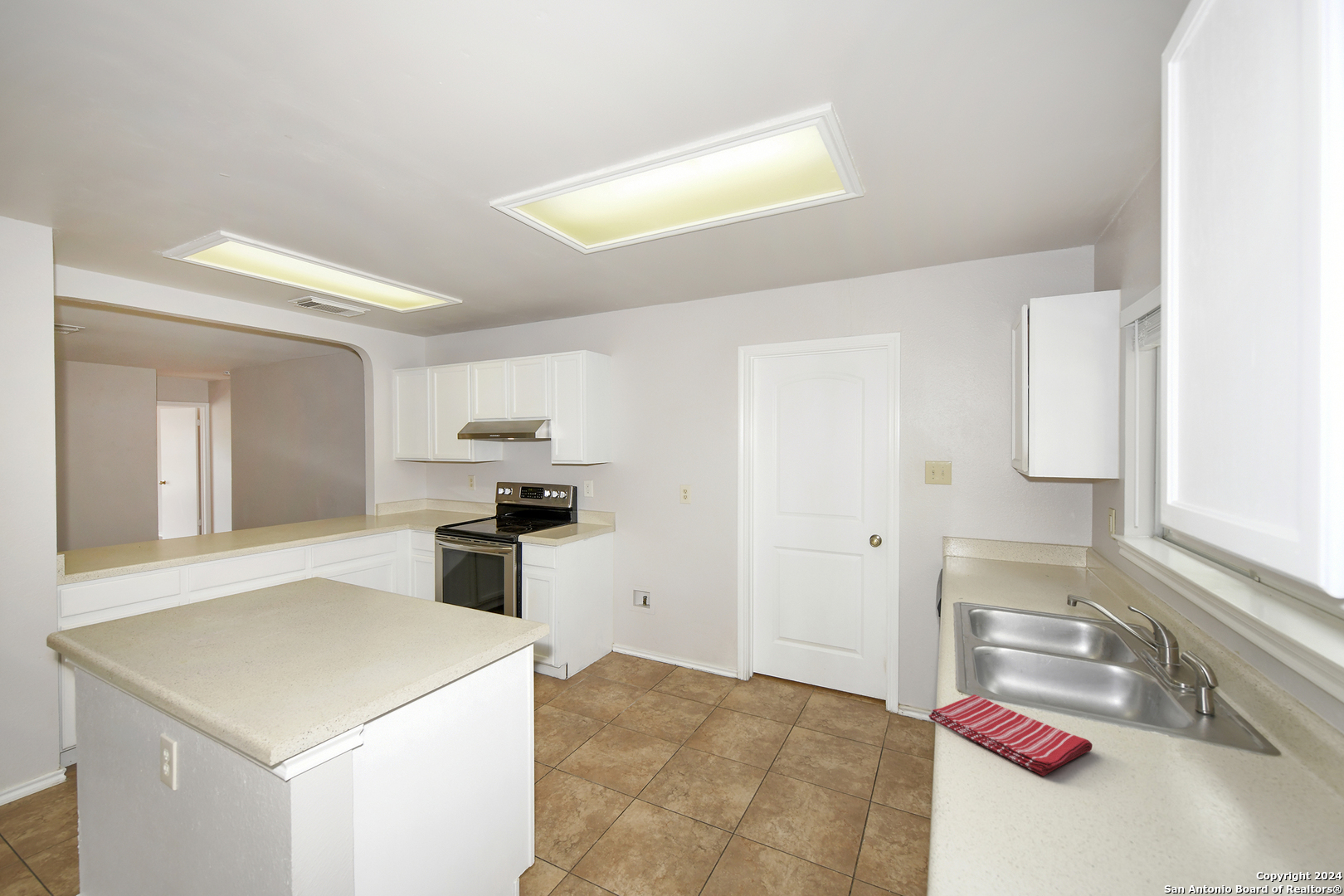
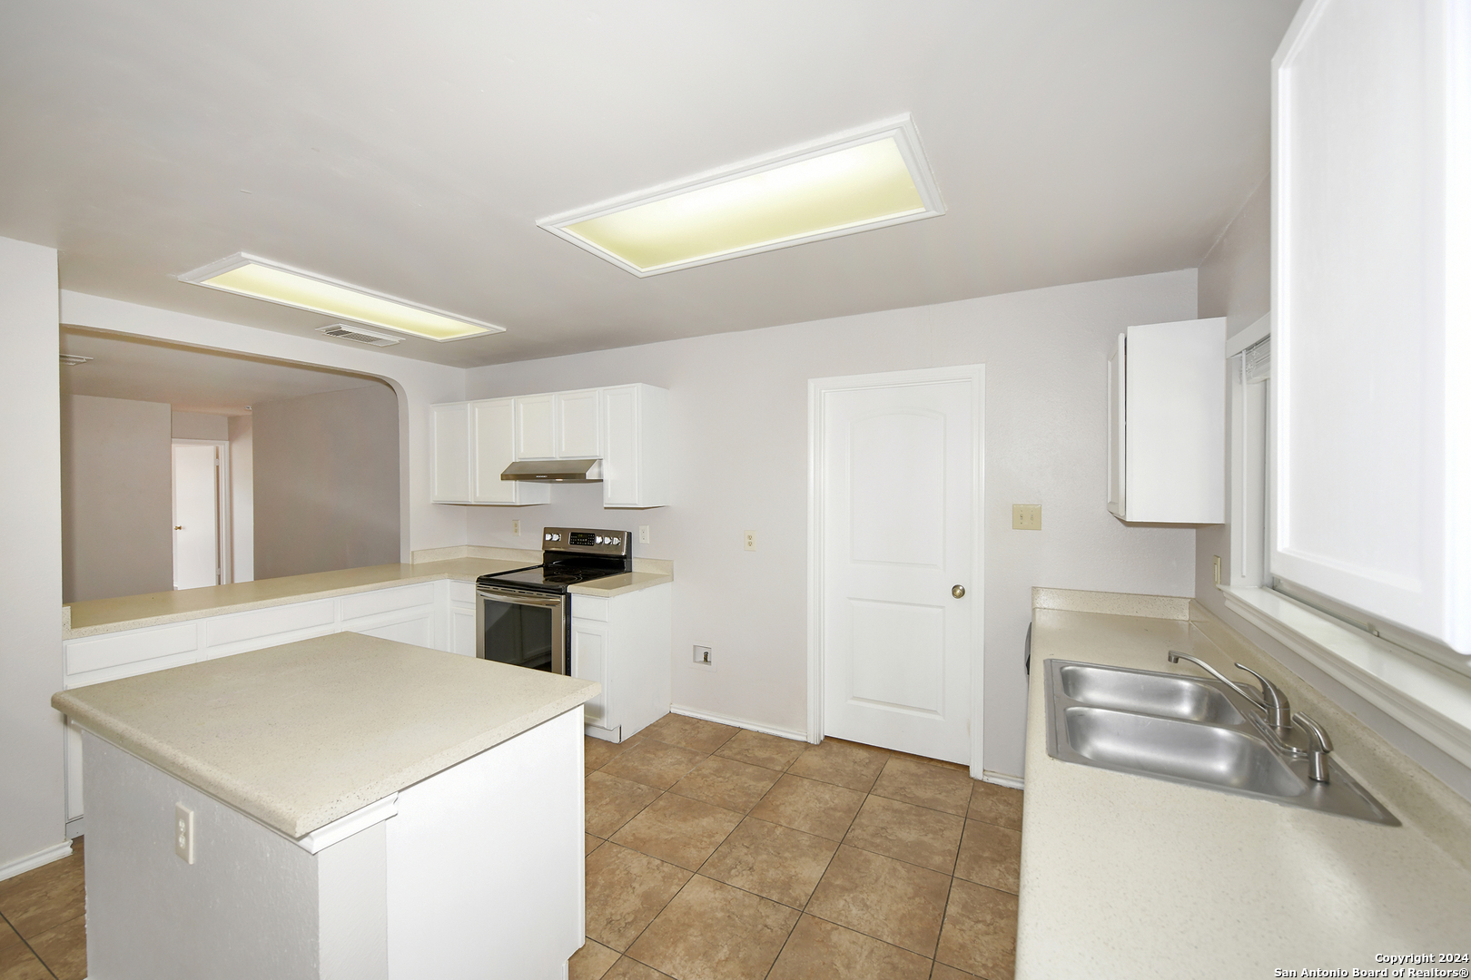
- dish towel [928,694,1093,777]
